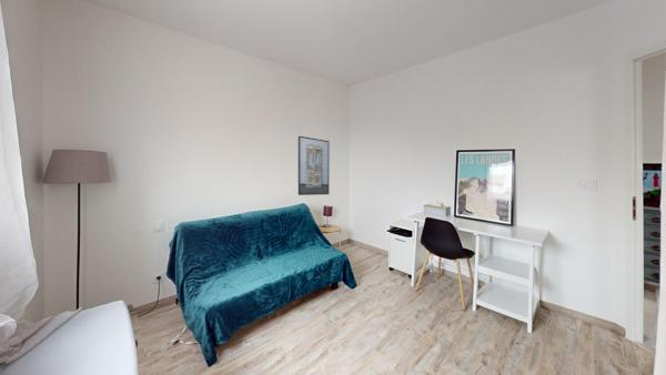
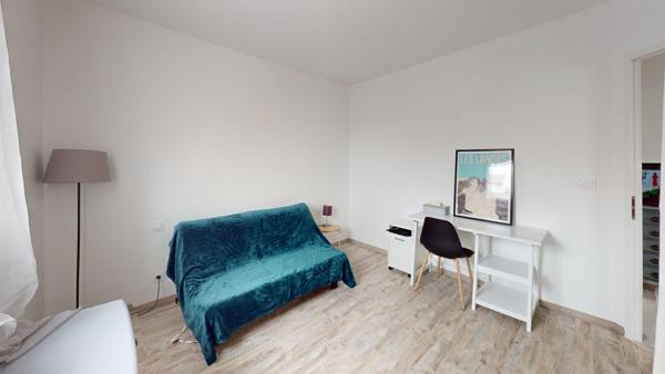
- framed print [297,135,330,196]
